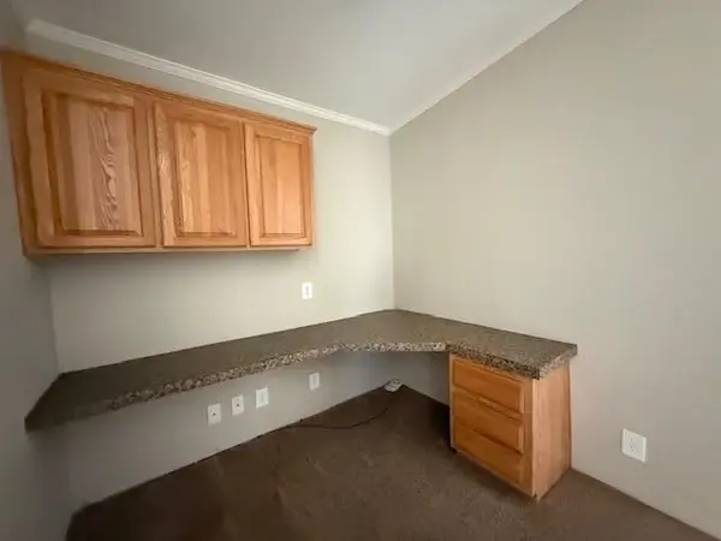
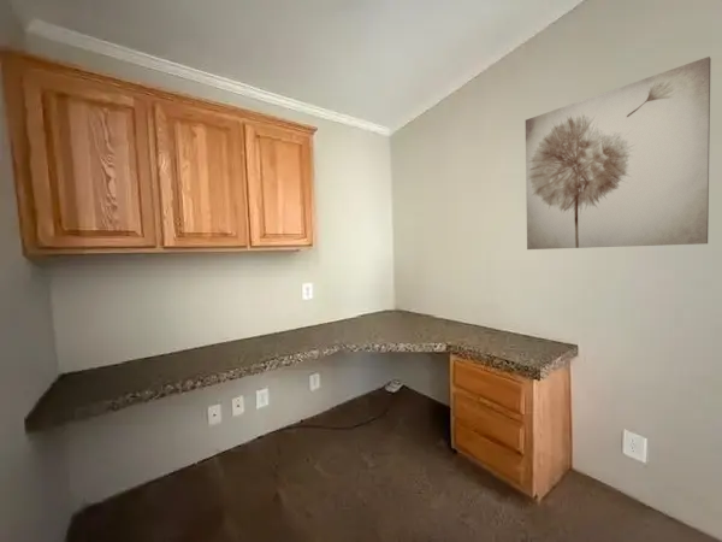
+ wall art [525,55,712,251]
